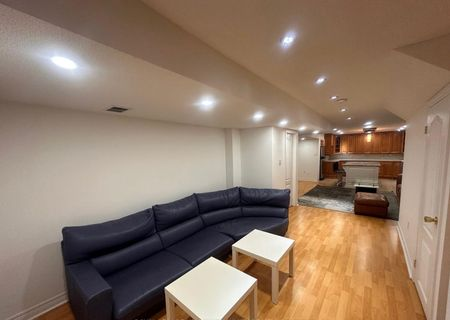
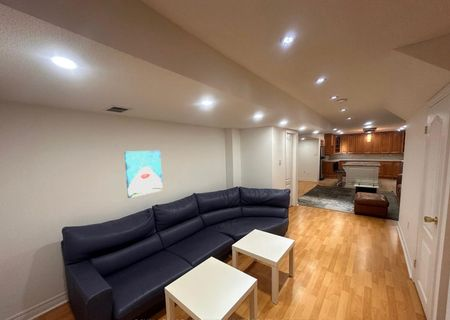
+ wall art [124,149,163,199]
